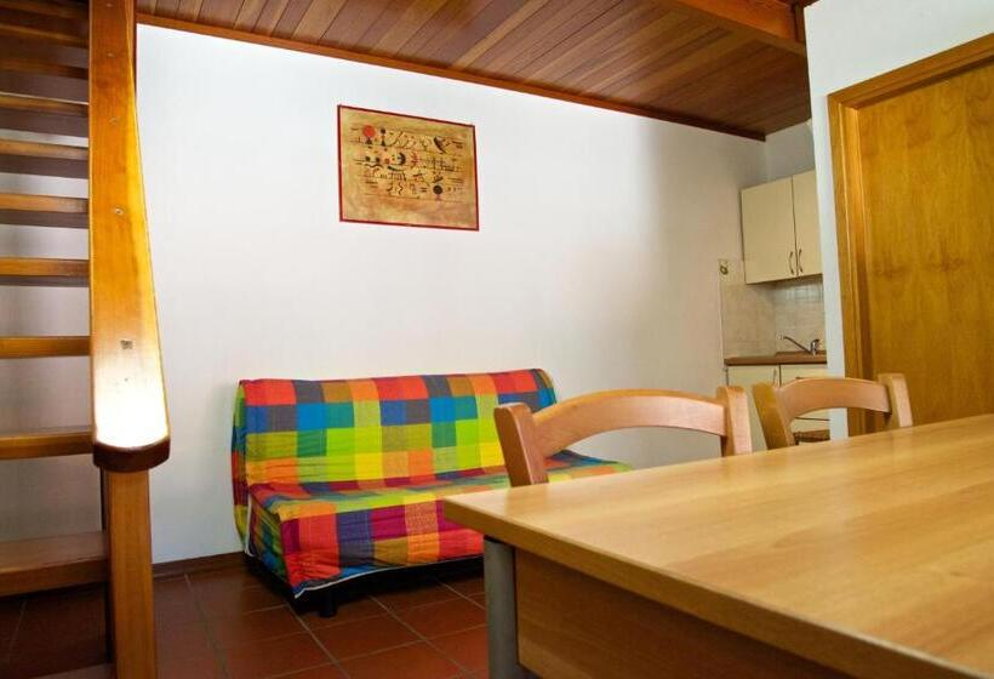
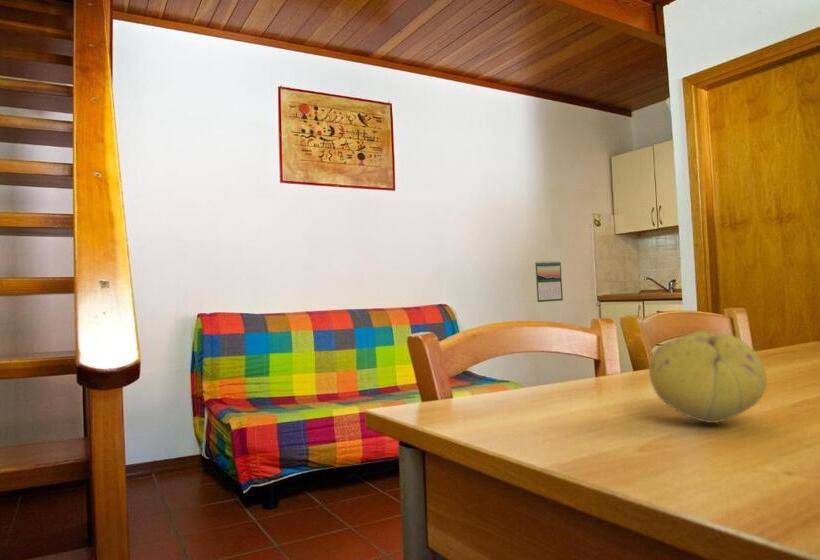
+ fruit [648,330,768,424]
+ calendar [534,260,564,303]
